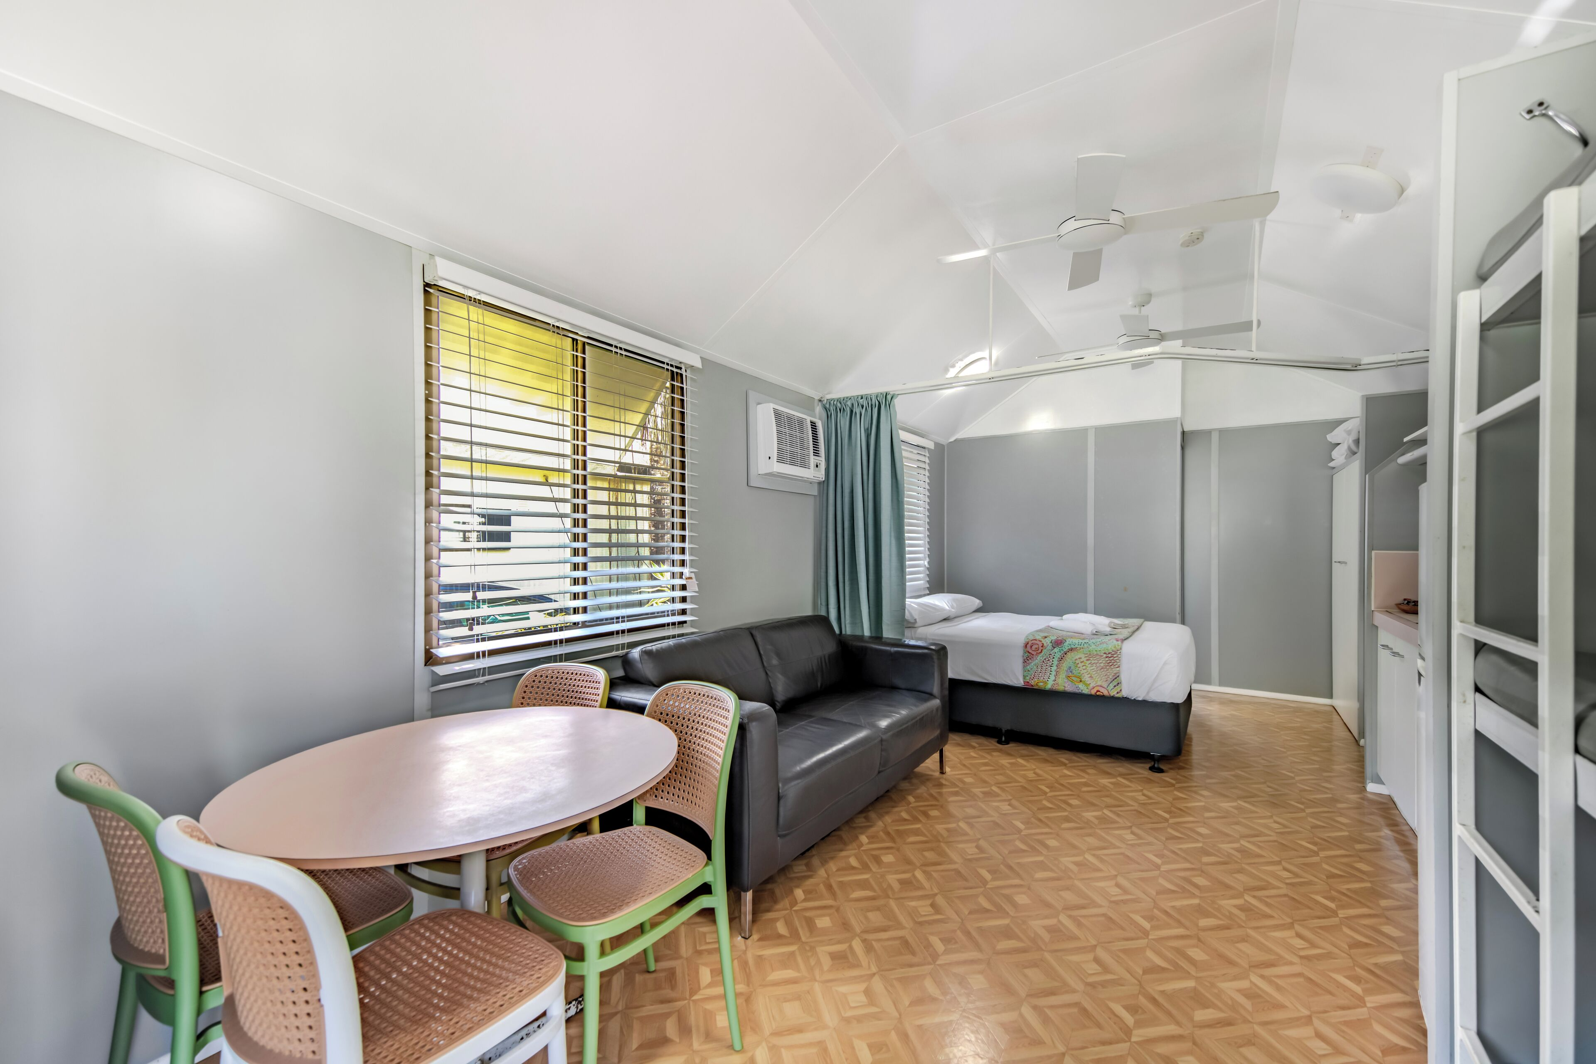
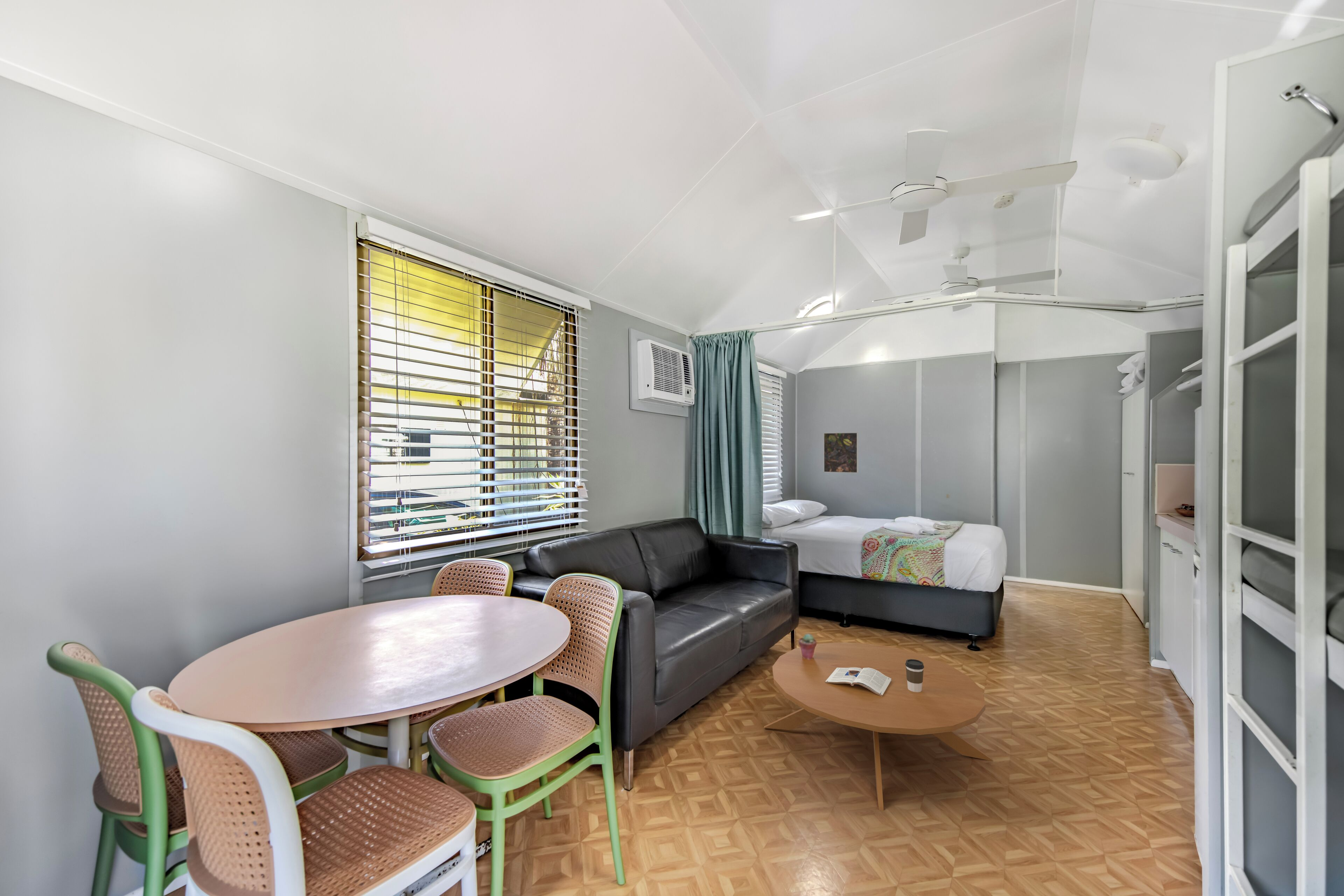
+ coffee cup [905,659,924,692]
+ magazine [825,667,891,696]
+ potted succulent [798,633,817,659]
+ coffee table [763,642,994,811]
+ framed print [823,432,859,473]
